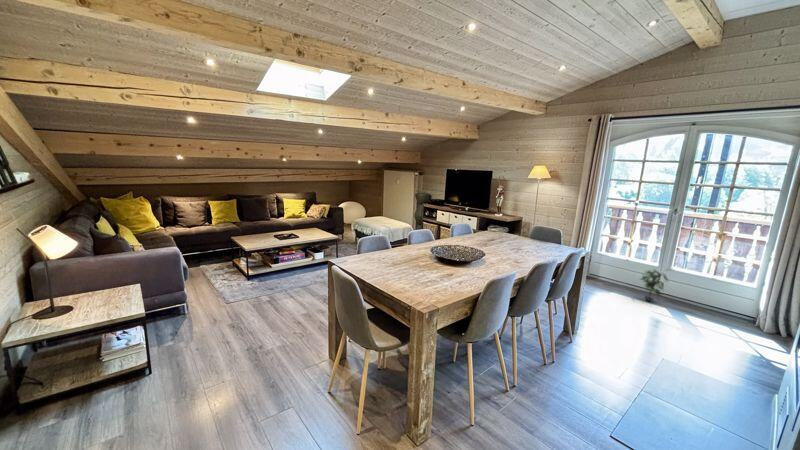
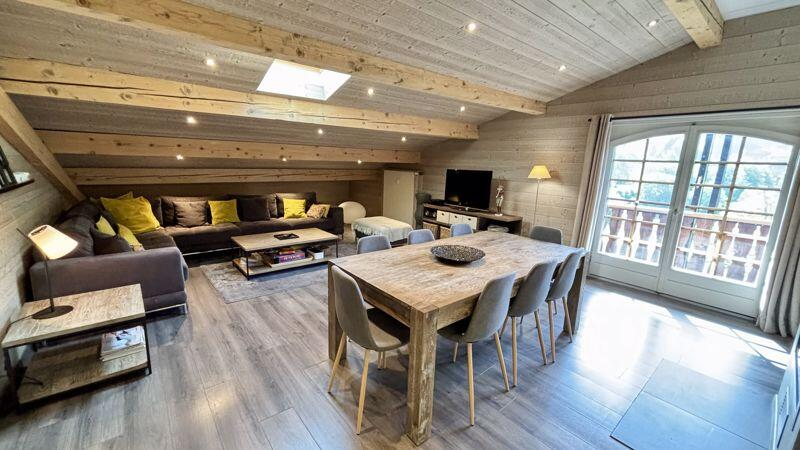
- potted plant [638,267,671,302]
